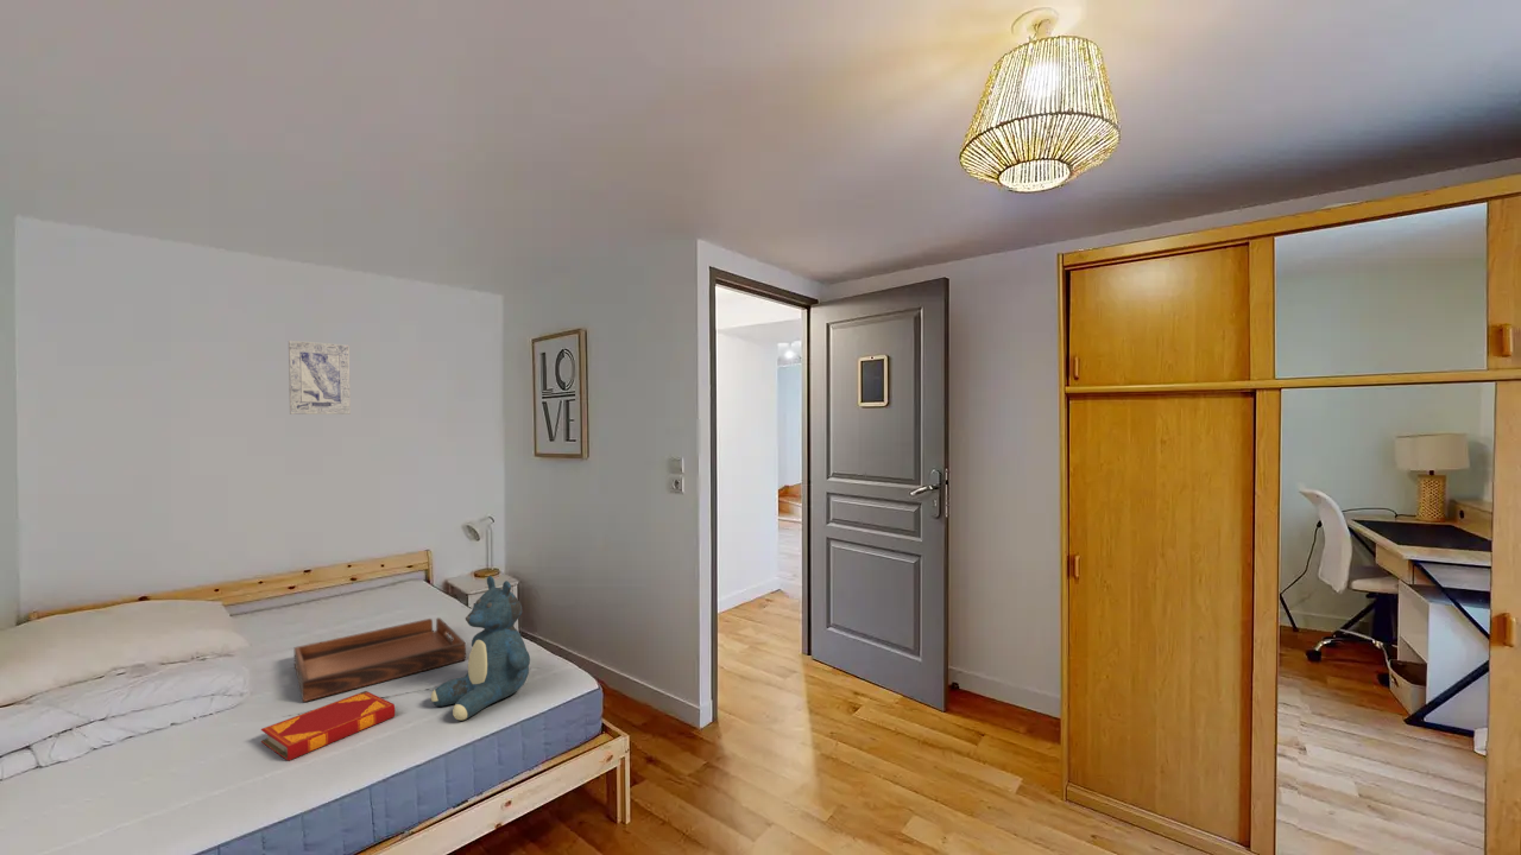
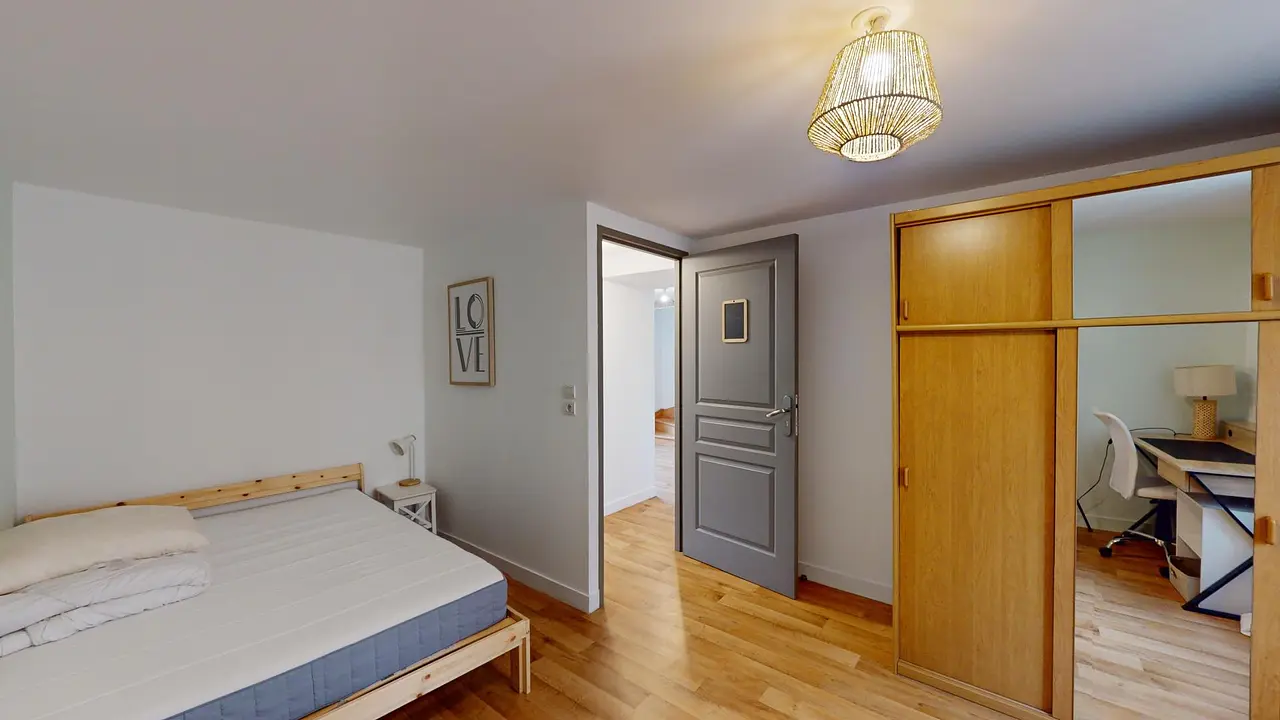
- wall art [288,340,352,416]
- teddy bear [430,575,531,721]
- serving tray [292,616,467,703]
- hardback book [260,690,396,762]
